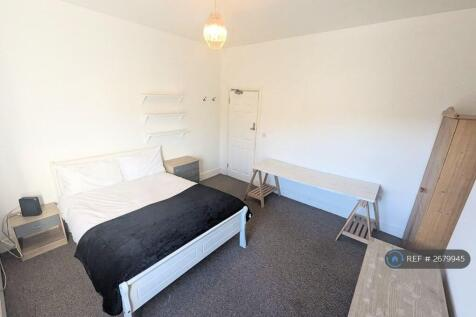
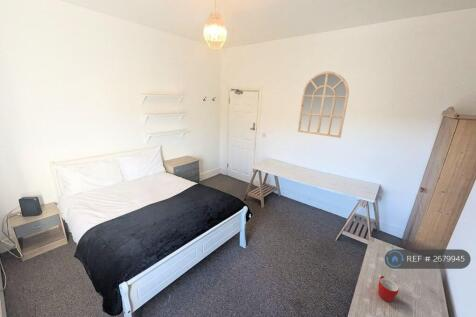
+ mirror [297,70,350,139]
+ mug [377,275,400,303]
